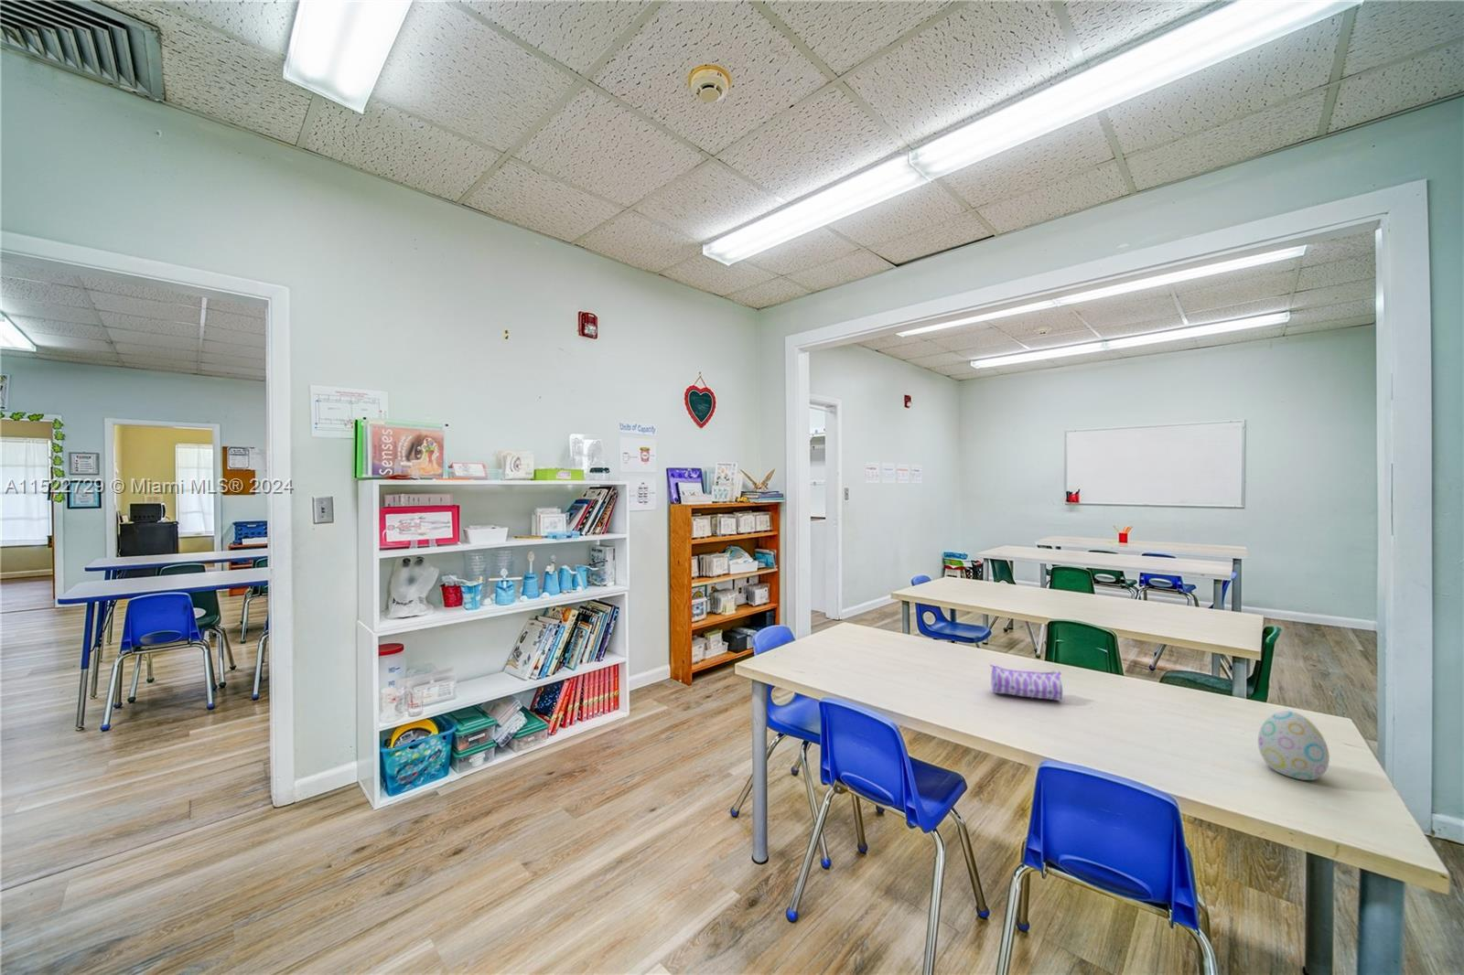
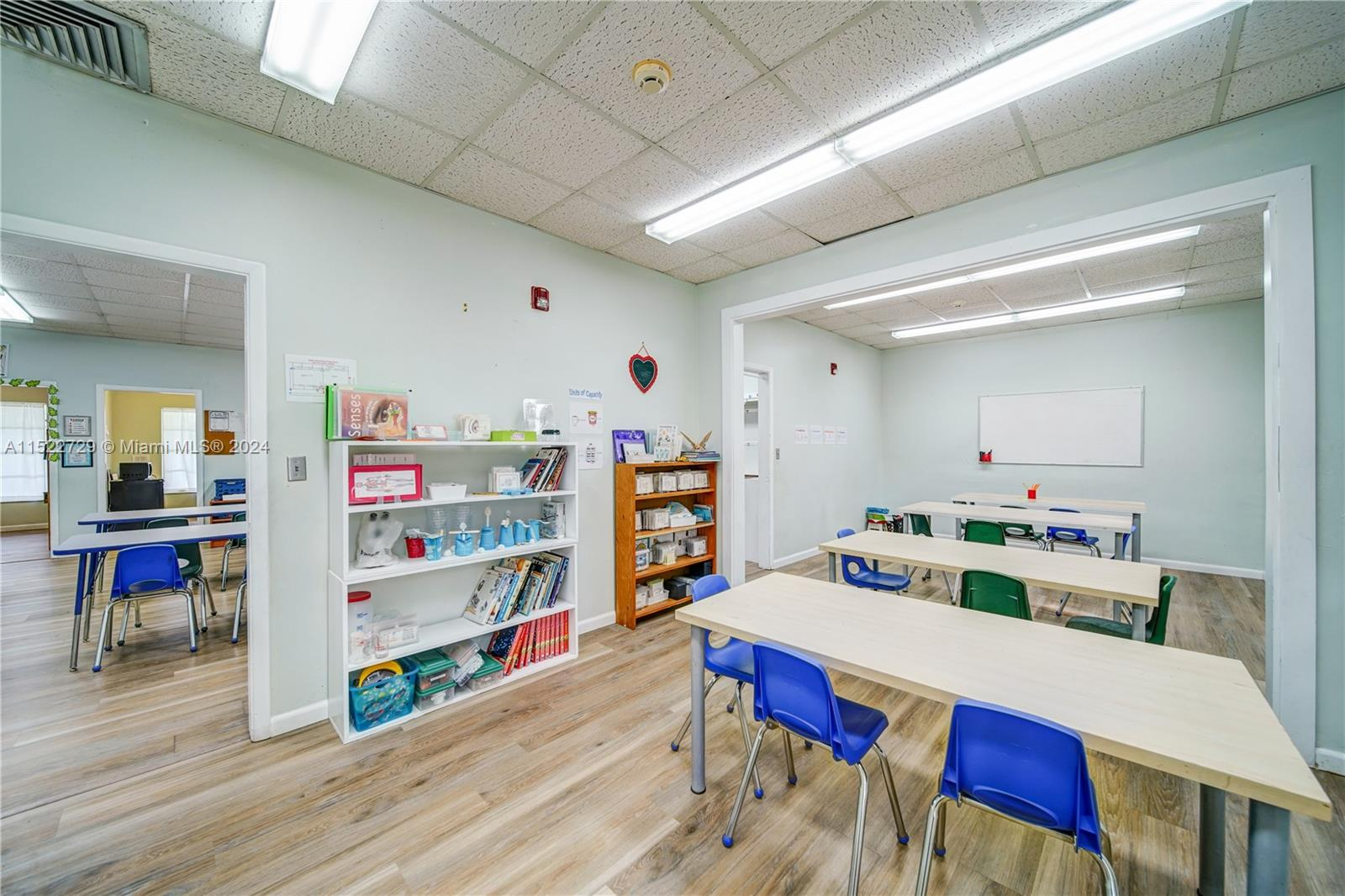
- decorative egg [1257,709,1330,781]
- pencil case [988,663,1063,702]
